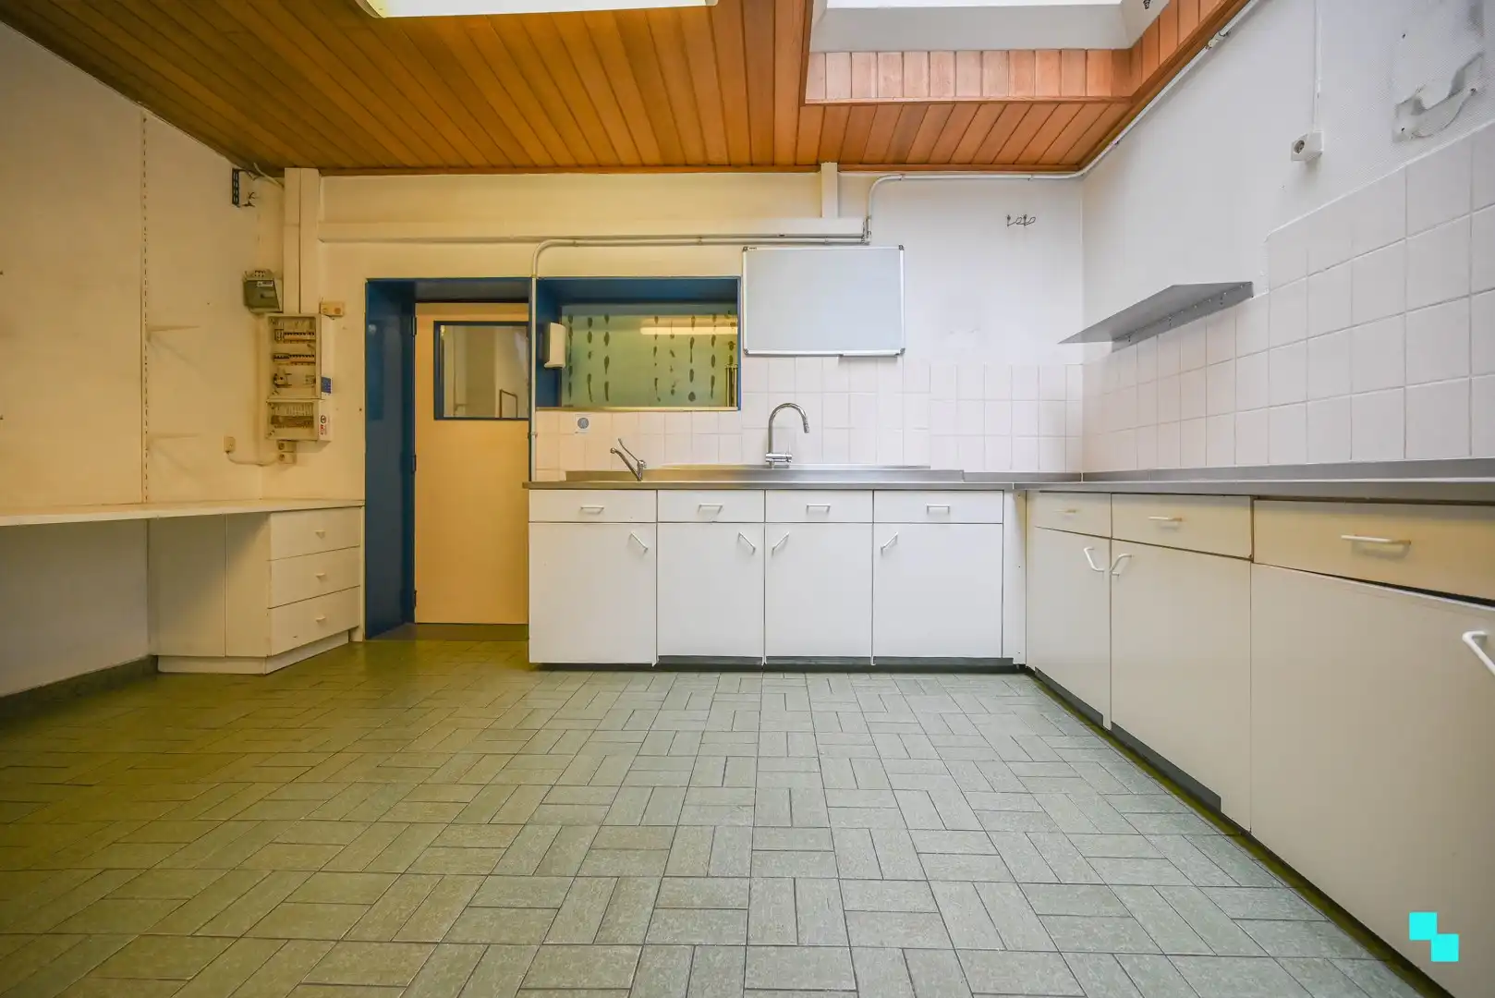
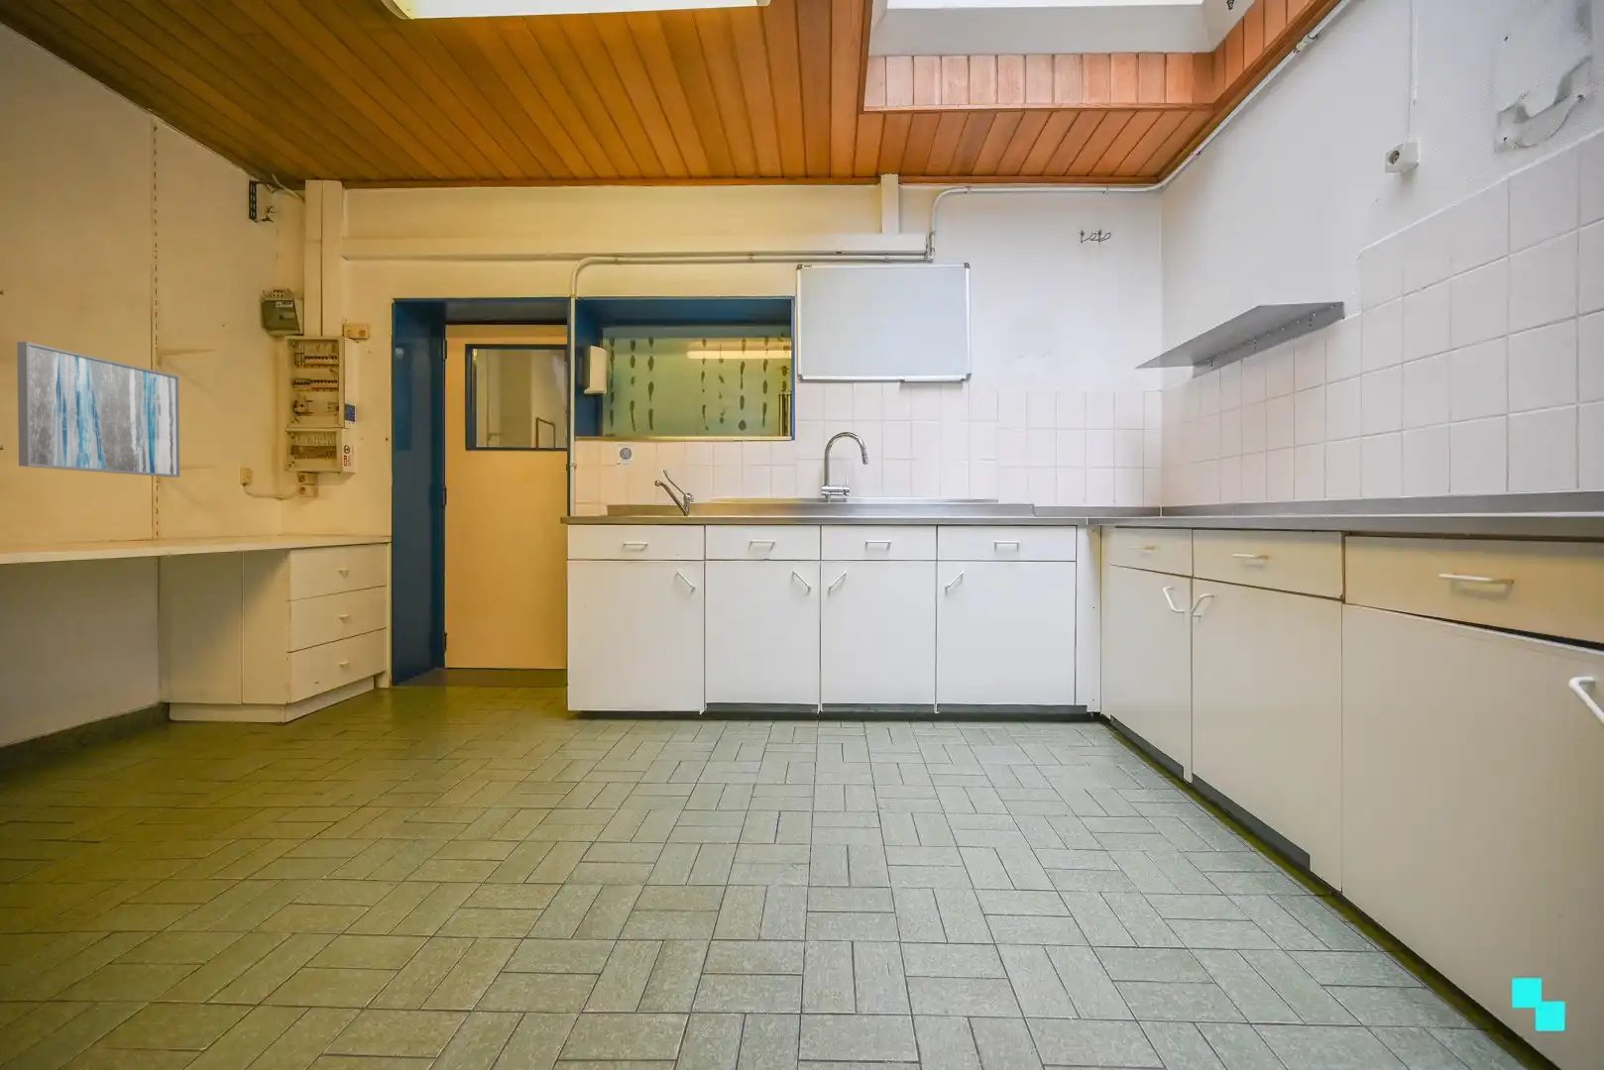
+ wall art [16,340,182,479]
